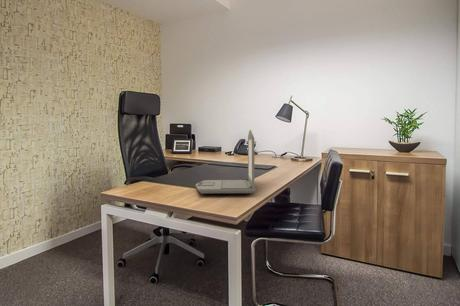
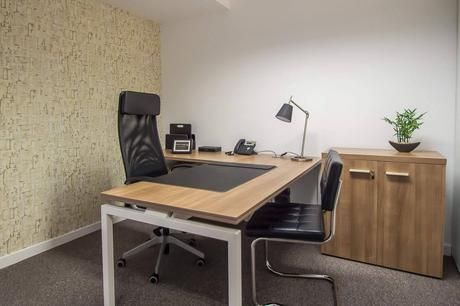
- laptop [195,129,257,194]
